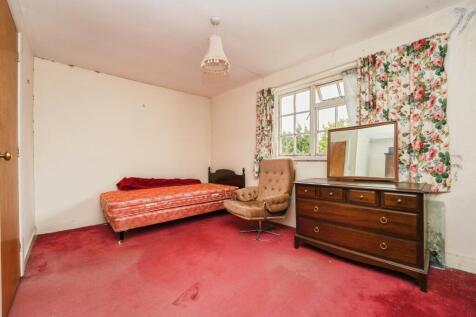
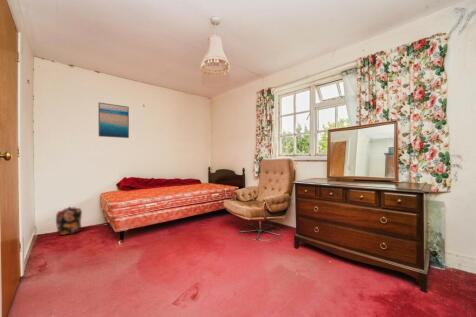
+ wall art [97,101,130,139]
+ backpack [55,206,83,236]
